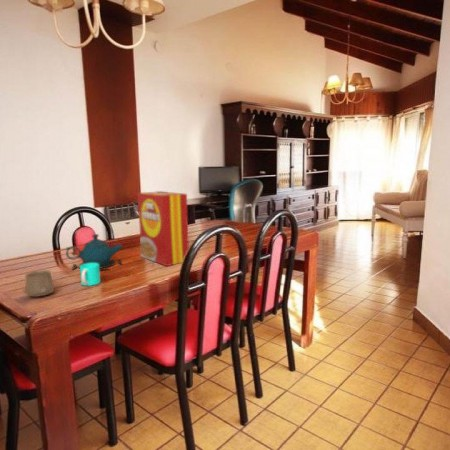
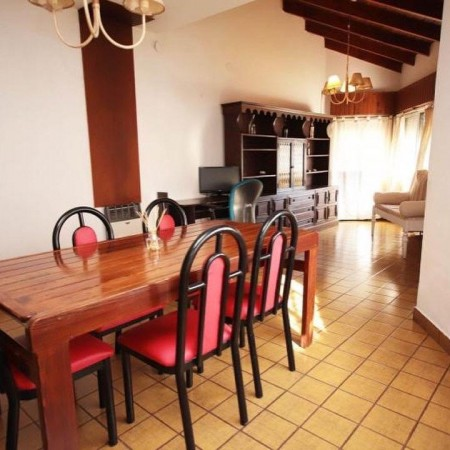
- teapot [65,233,124,271]
- cereal box [136,190,190,267]
- cup [22,269,55,298]
- cup [79,263,101,287]
